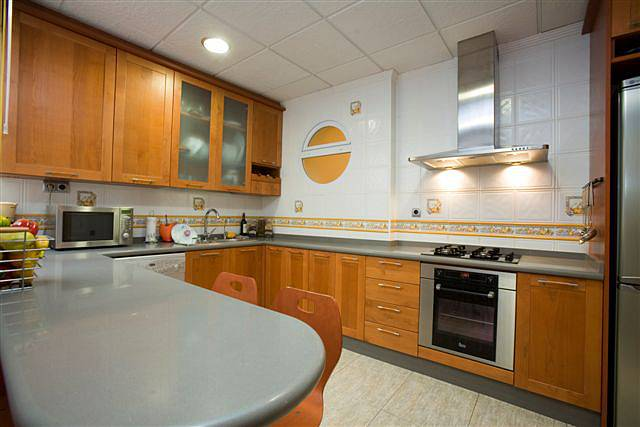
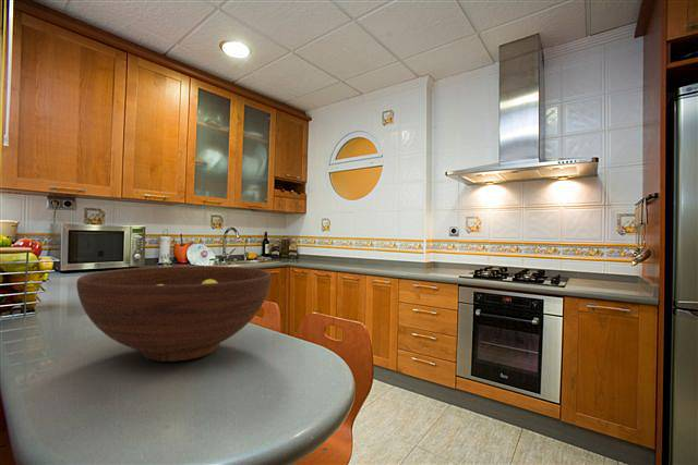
+ fruit bowl [75,265,273,363]
